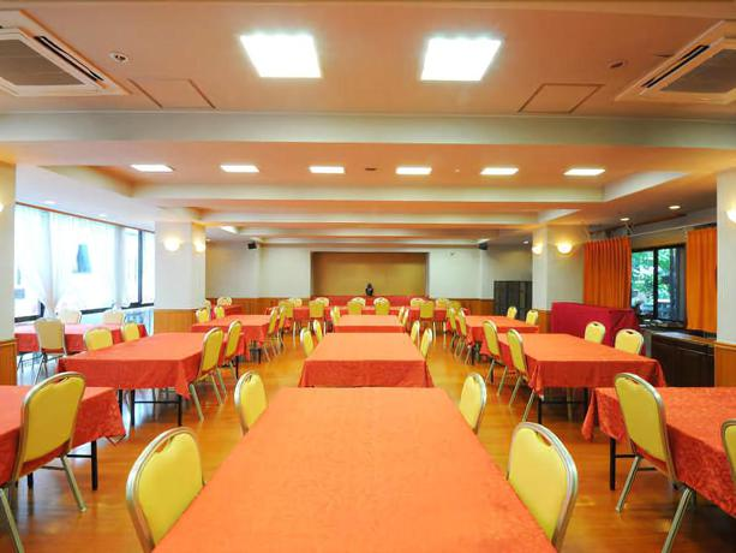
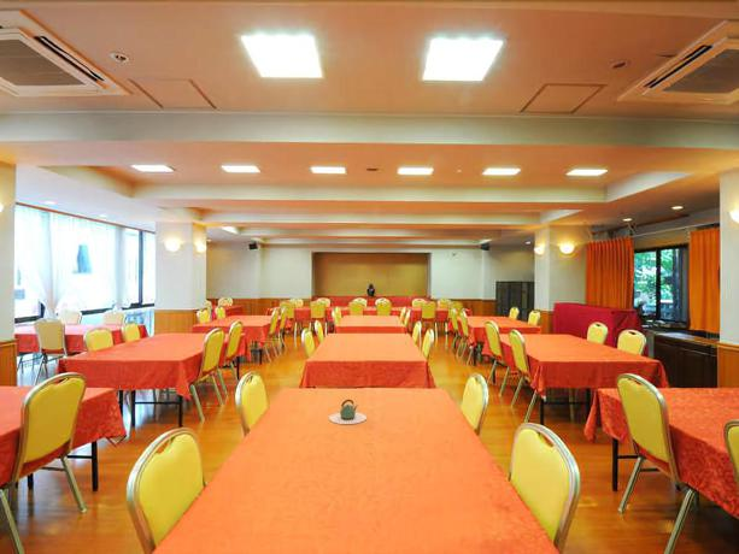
+ teapot [328,399,368,425]
